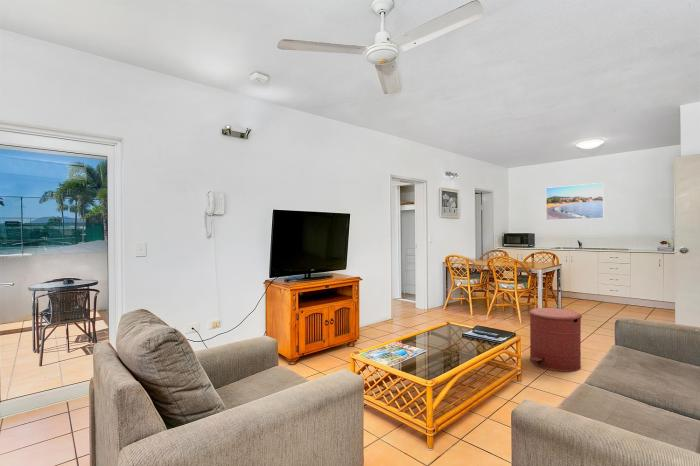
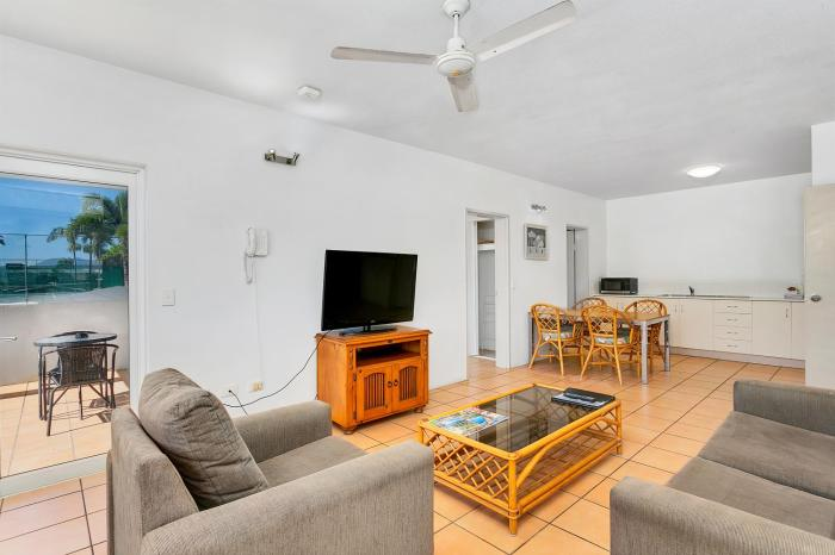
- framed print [545,182,605,221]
- trash can [527,307,583,373]
